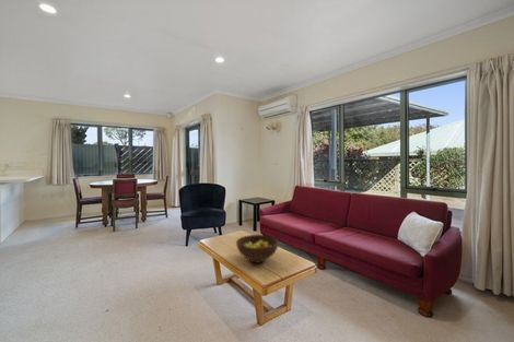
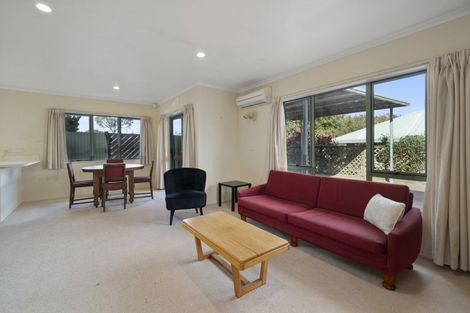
- fruit bowl [235,234,280,264]
